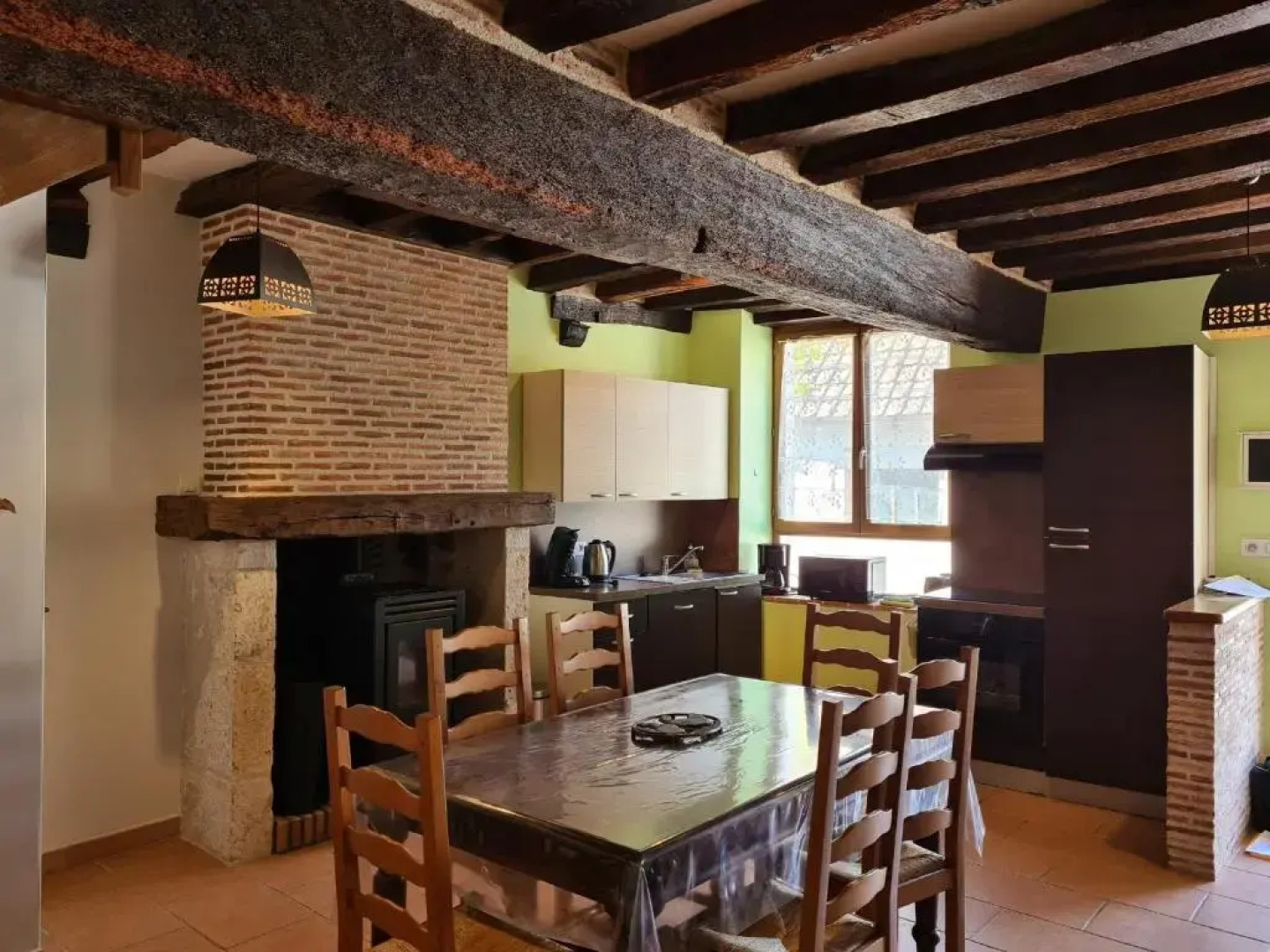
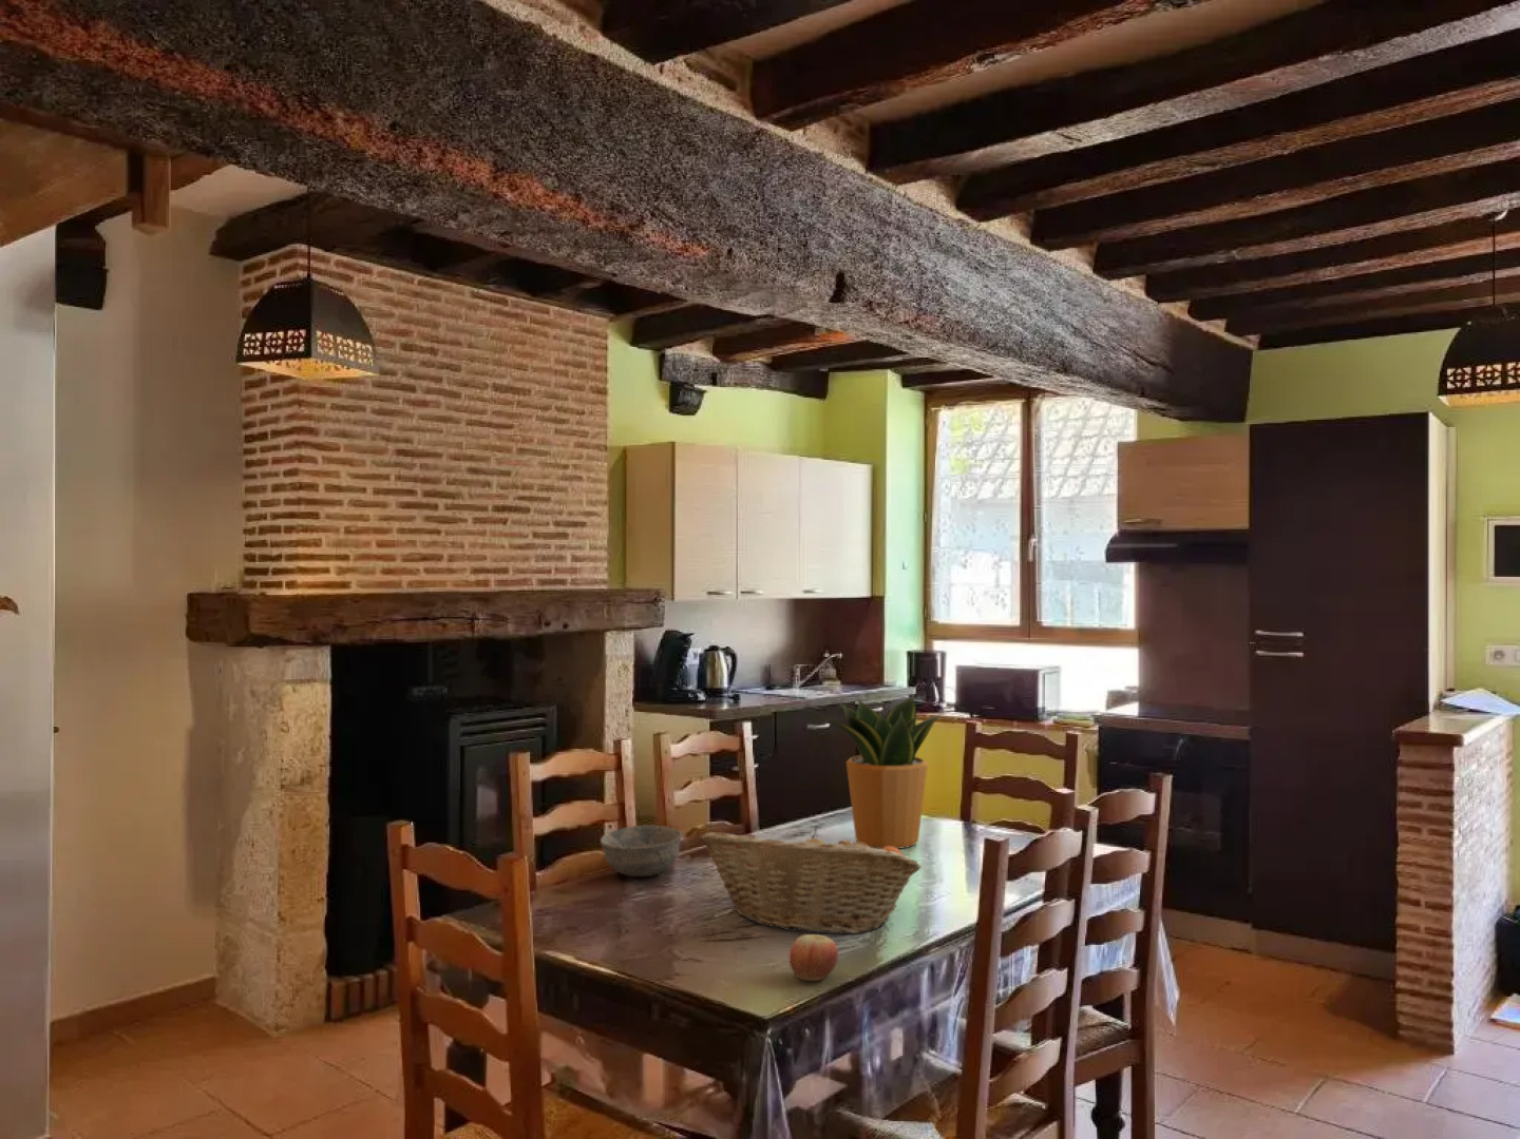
+ potted plant [819,694,946,849]
+ bowl [600,823,683,877]
+ apple [789,933,839,982]
+ fruit basket [698,827,923,934]
